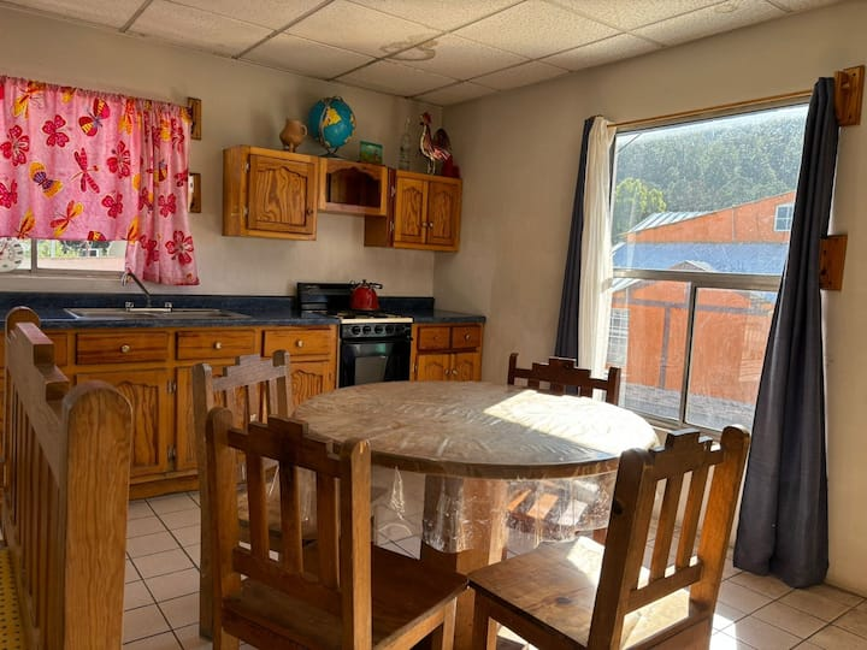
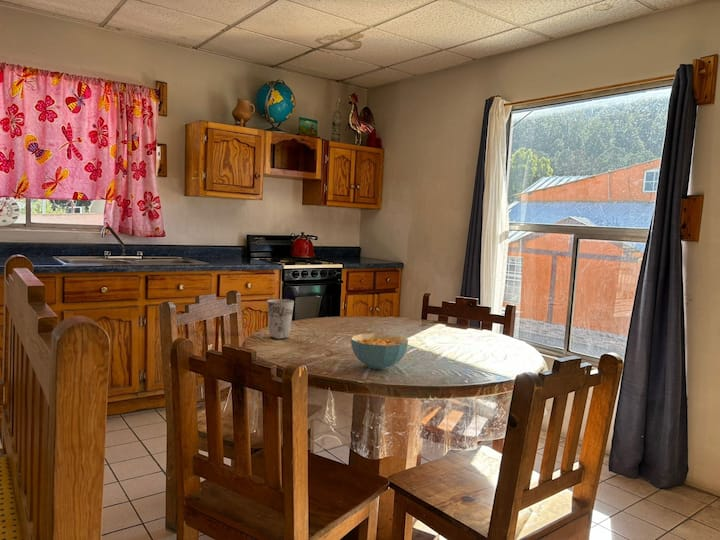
+ cup [266,298,295,340]
+ cereal bowl [350,333,409,370]
